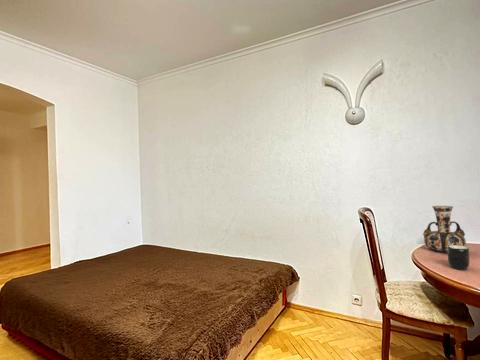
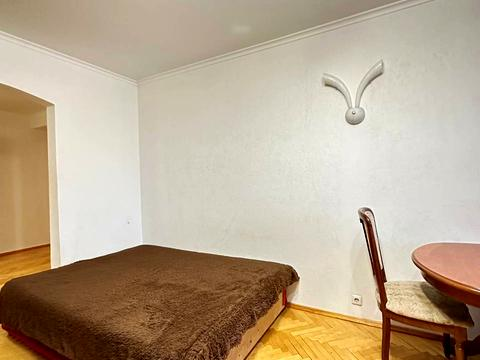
- decorative vase [422,205,467,254]
- mug [447,245,471,271]
